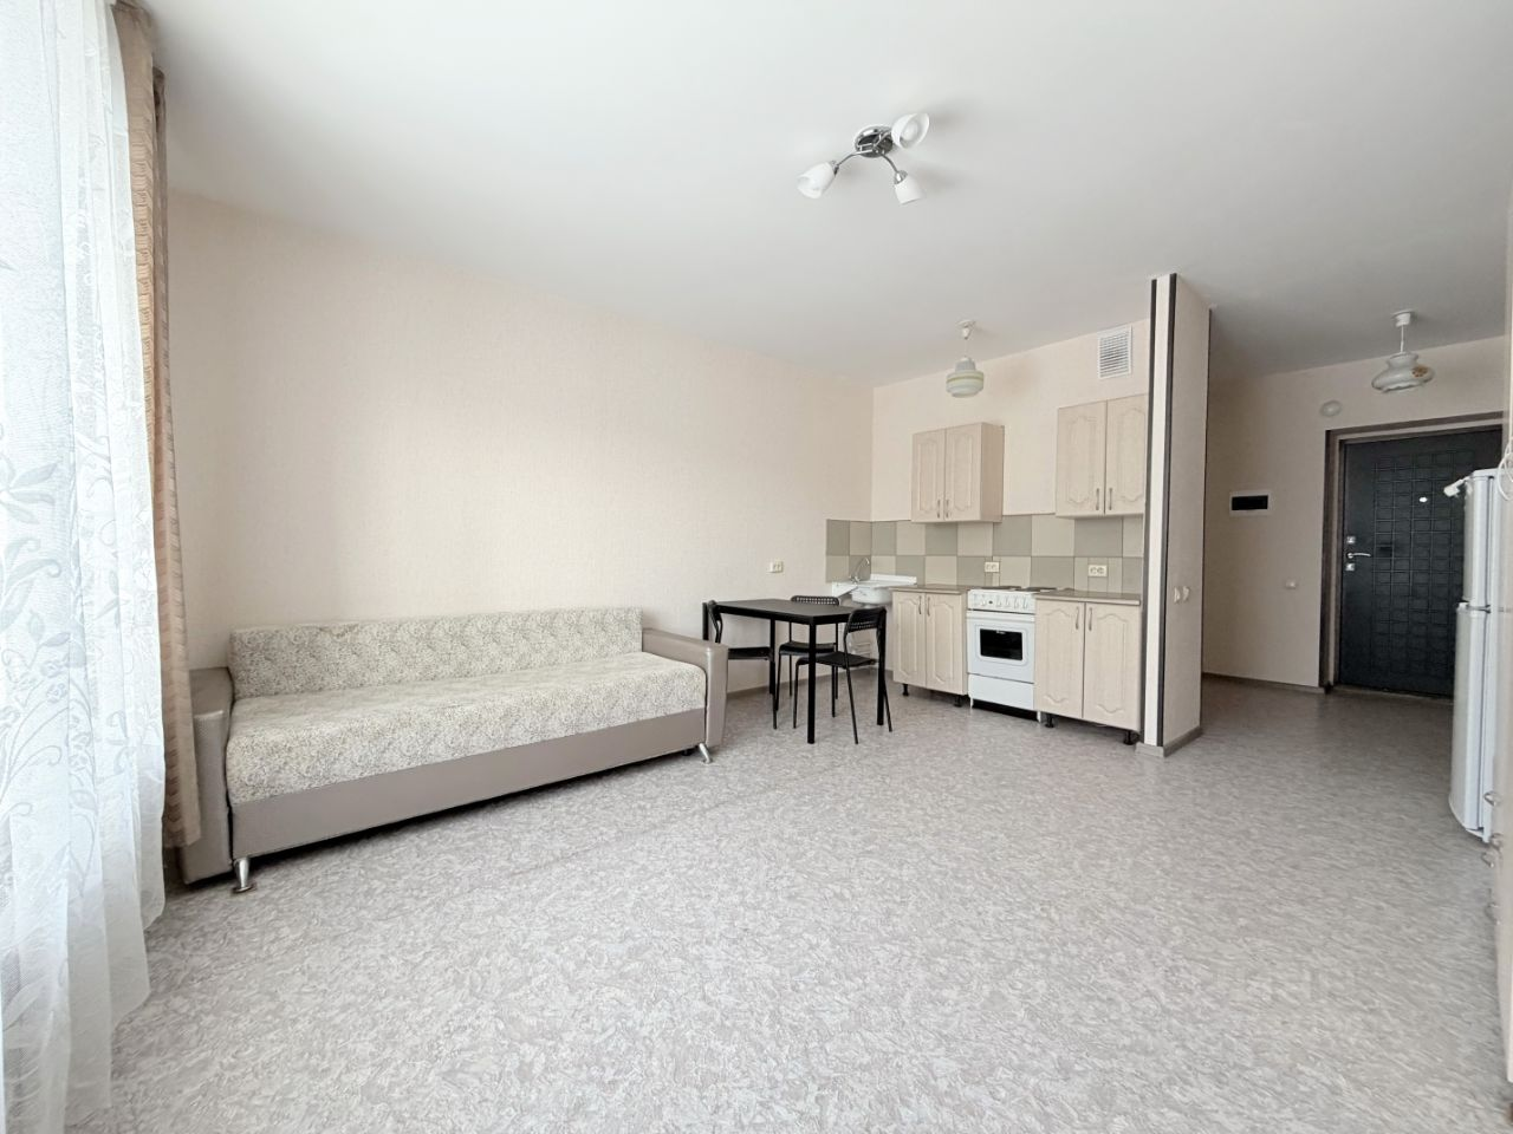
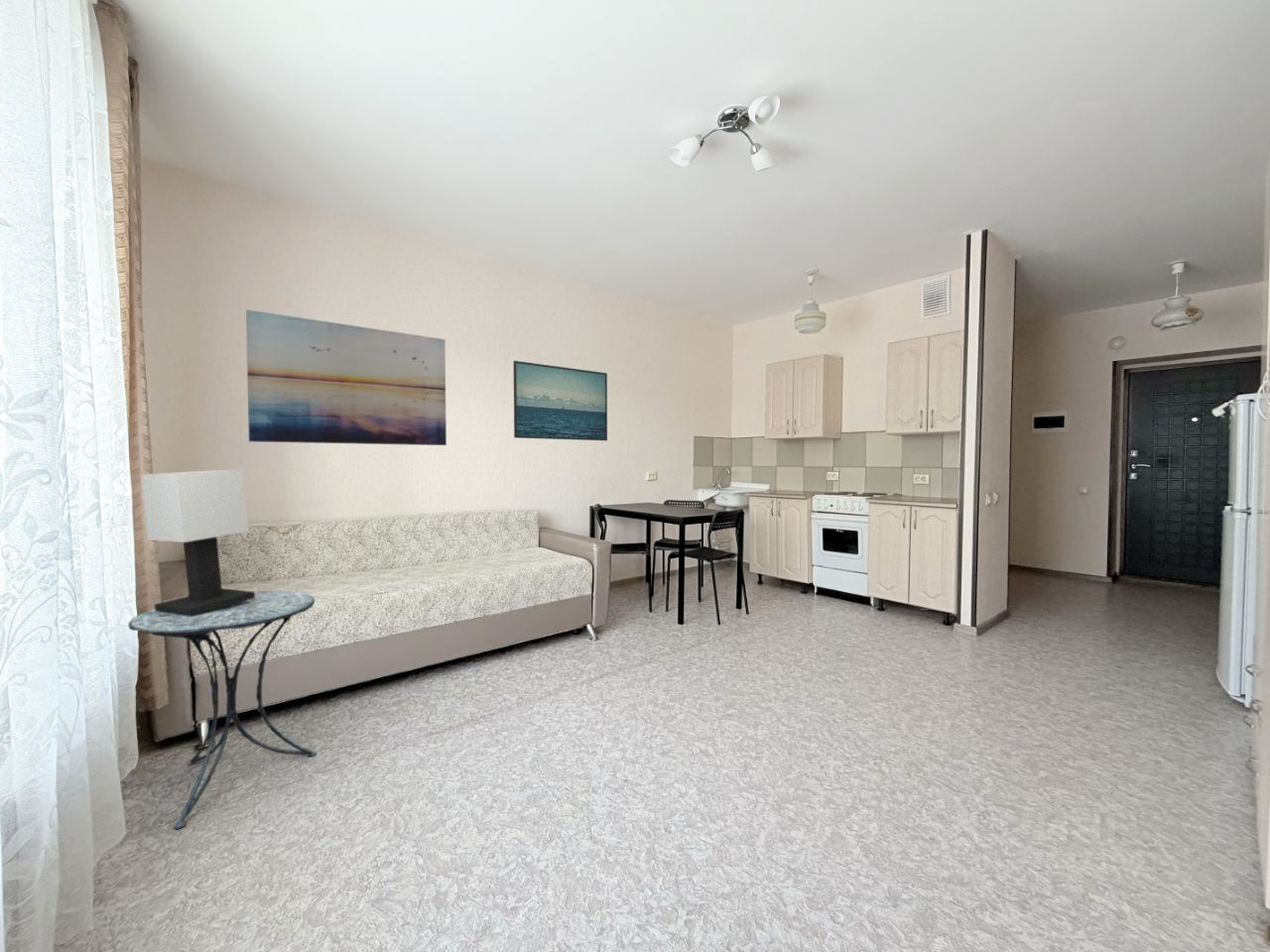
+ table lamp [140,469,256,616]
+ side table [127,590,318,830]
+ wall art [245,308,447,446]
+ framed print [513,360,608,441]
